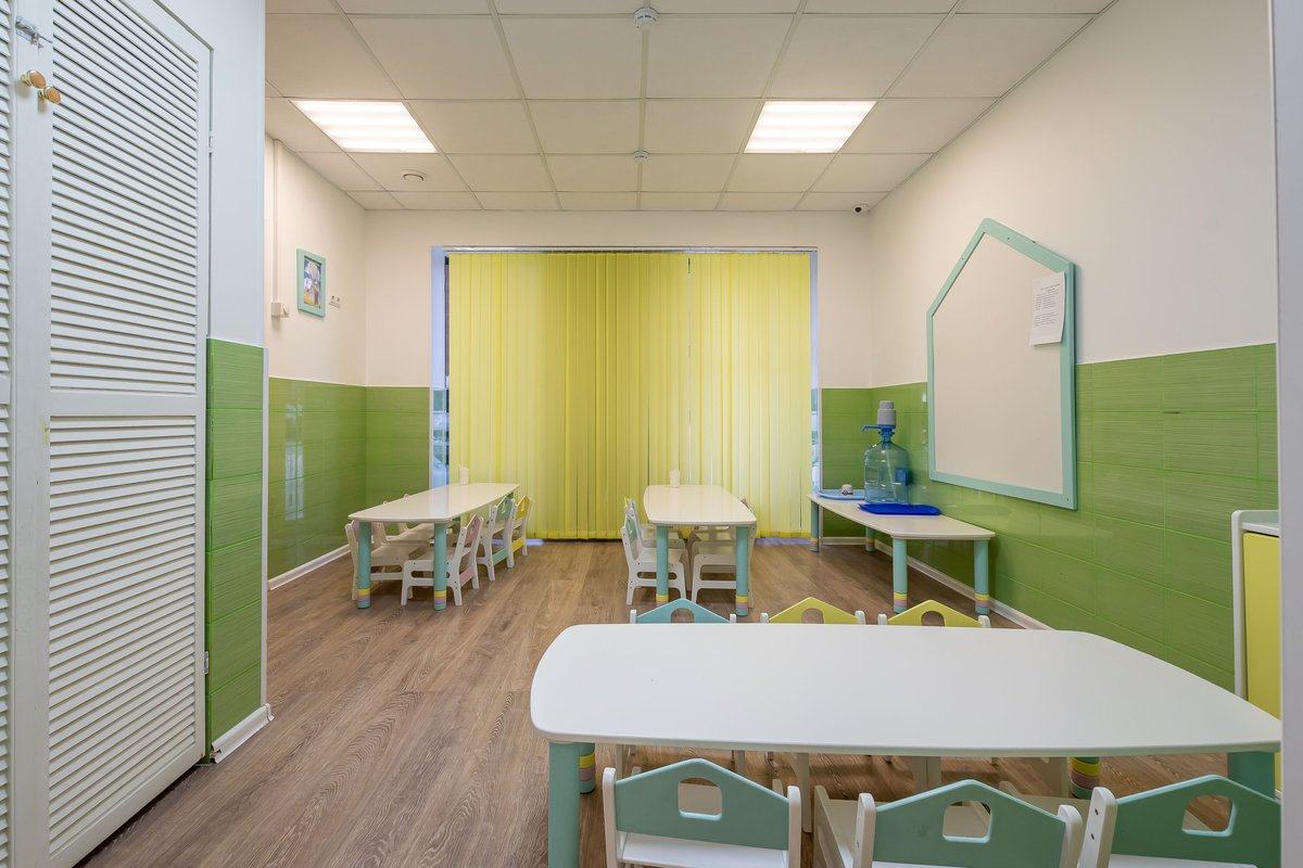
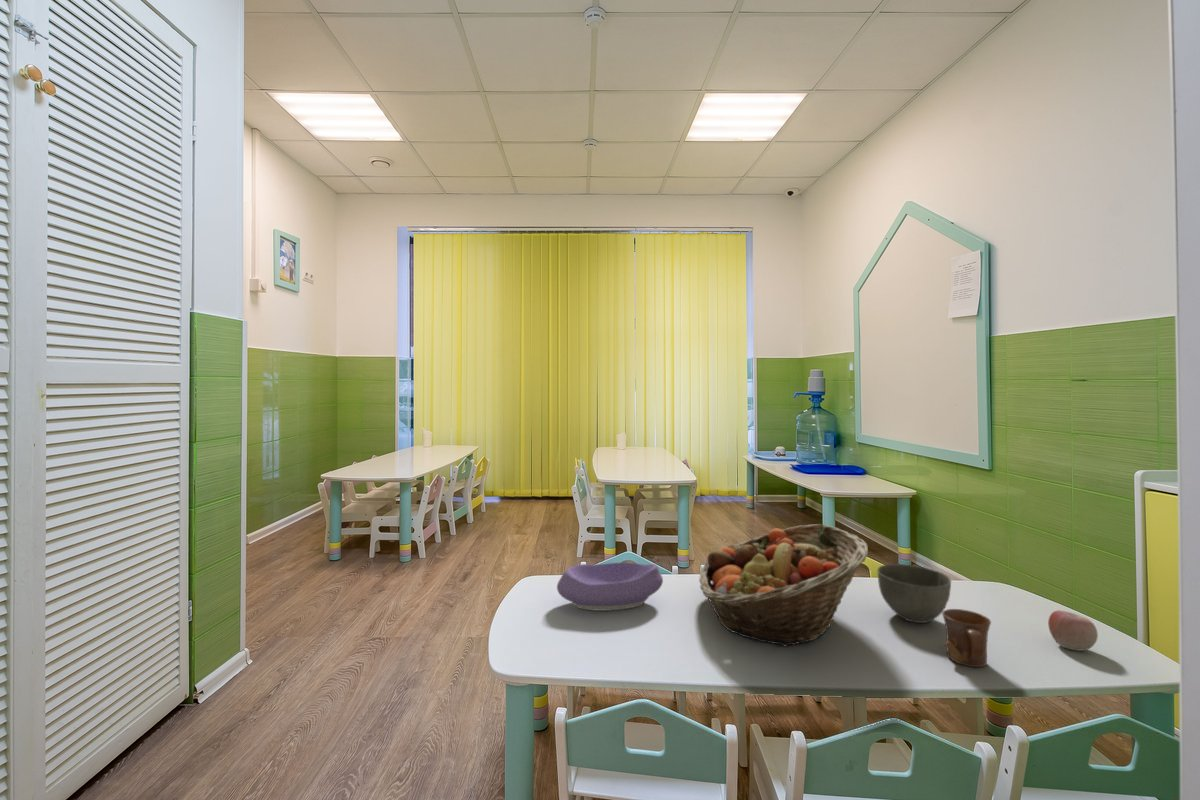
+ apple [1047,609,1099,652]
+ bowl [556,562,664,612]
+ mug [941,608,992,668]
+ fruit basket [698,523,869,647]
+ bowl [876,563,952,624]
